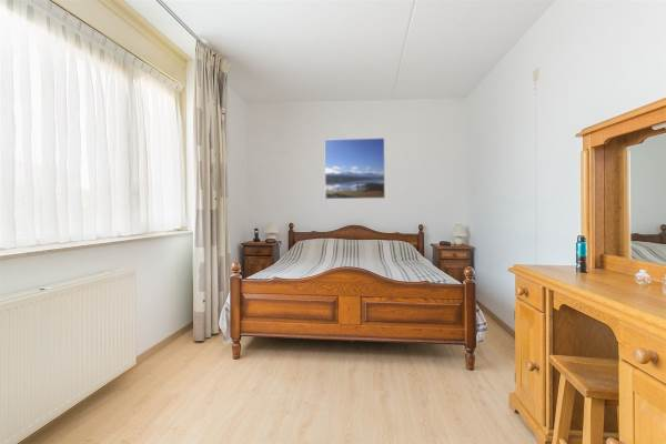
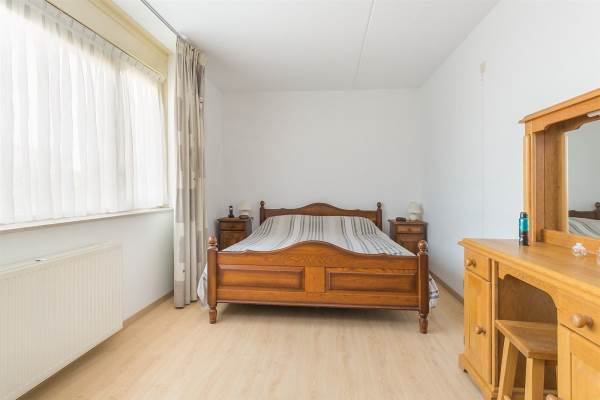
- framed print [323,137,386,200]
